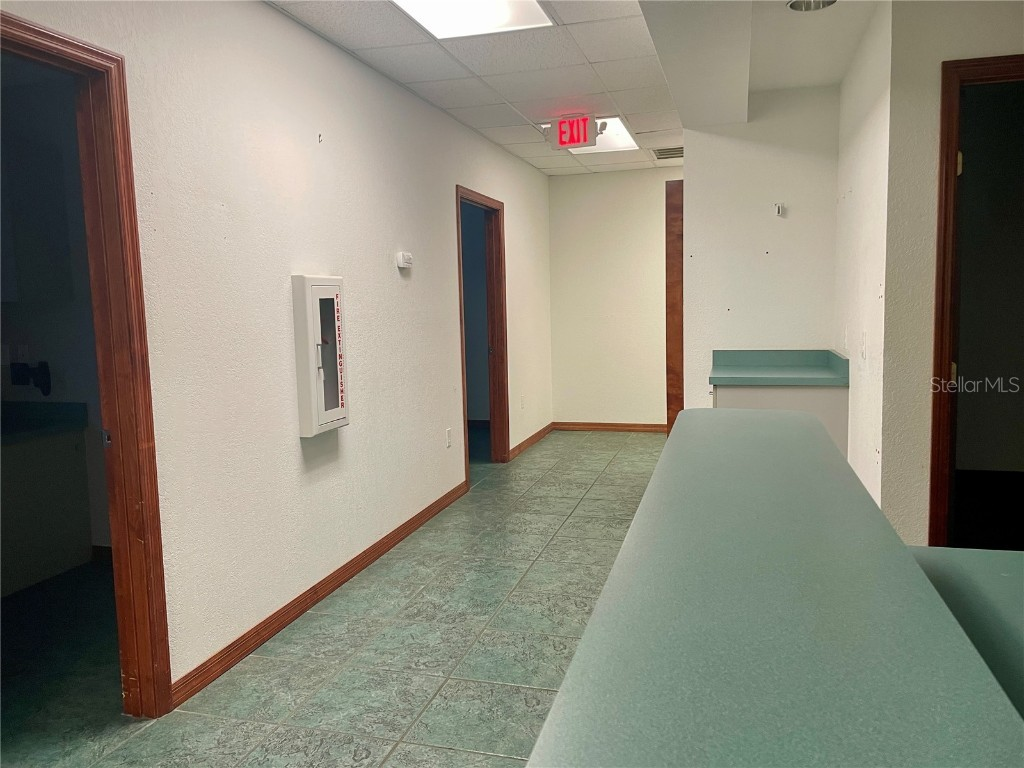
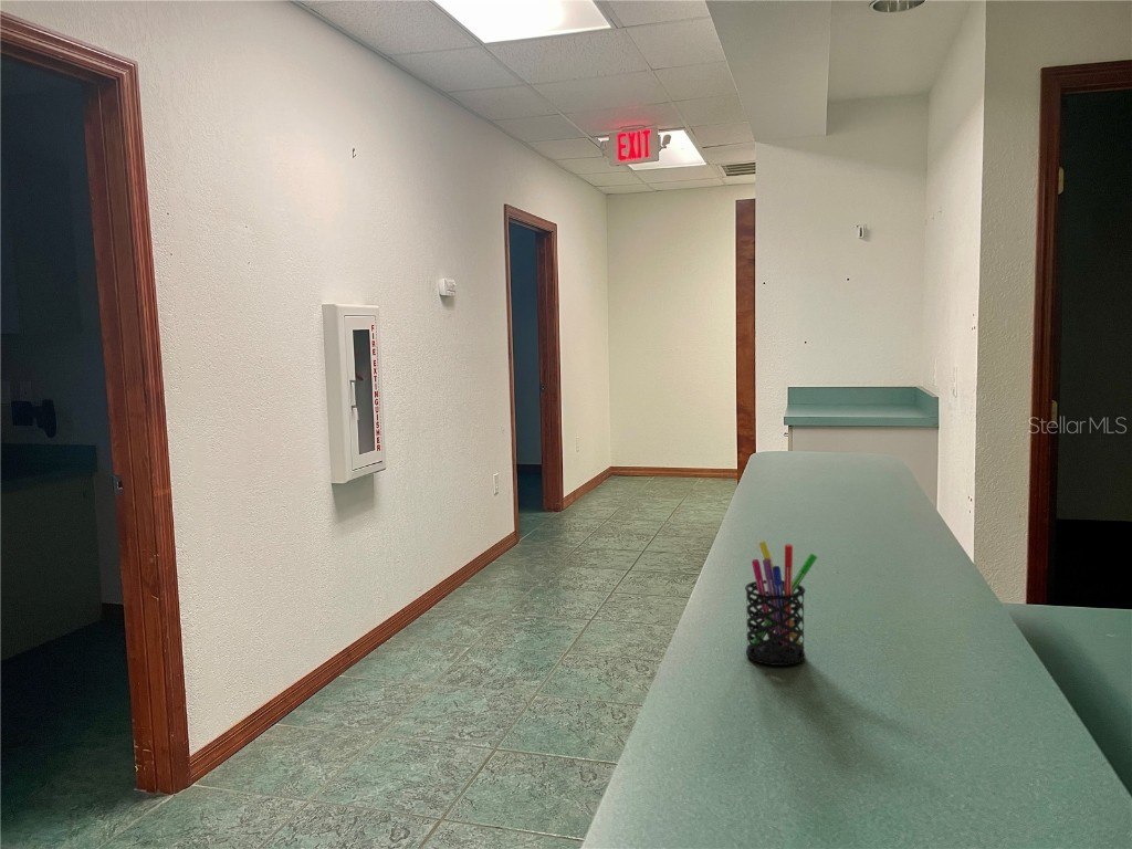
+ pen holder [744,541,818,667]
